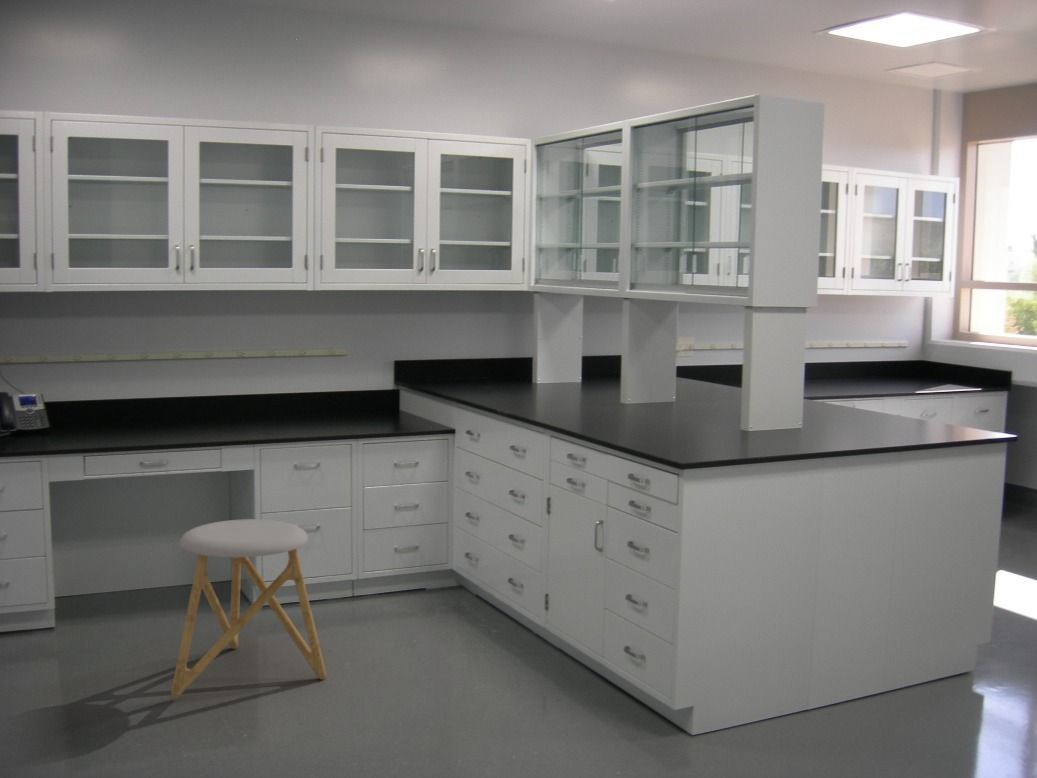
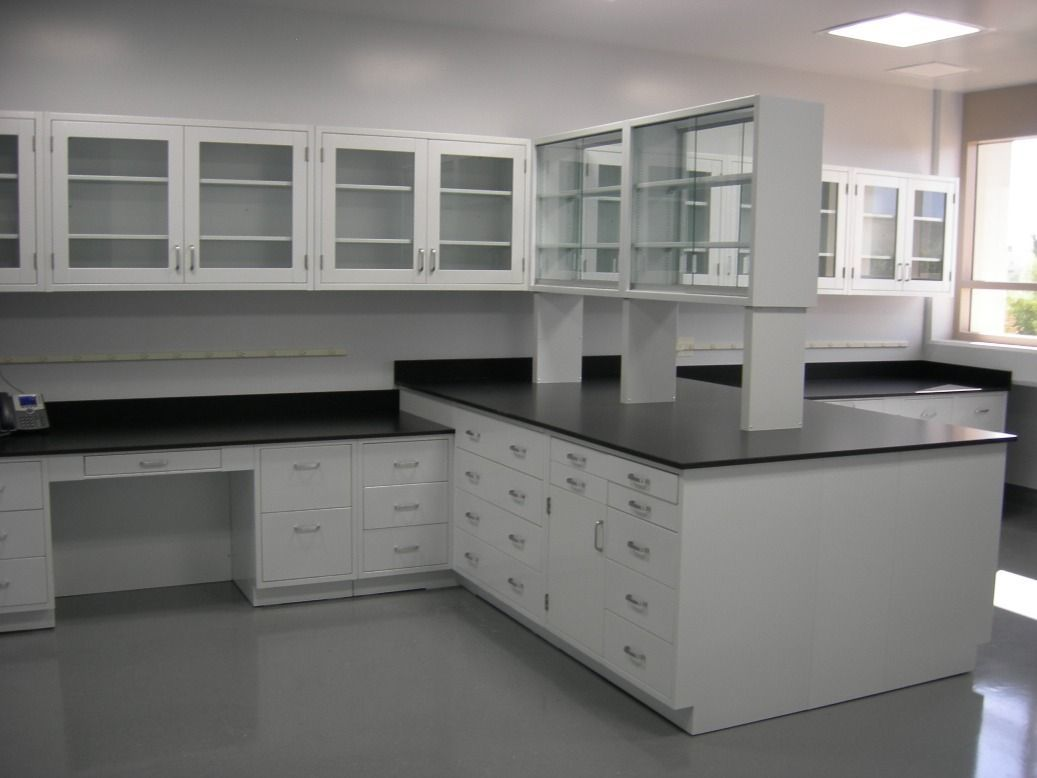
- stool [170,518,327,699]
